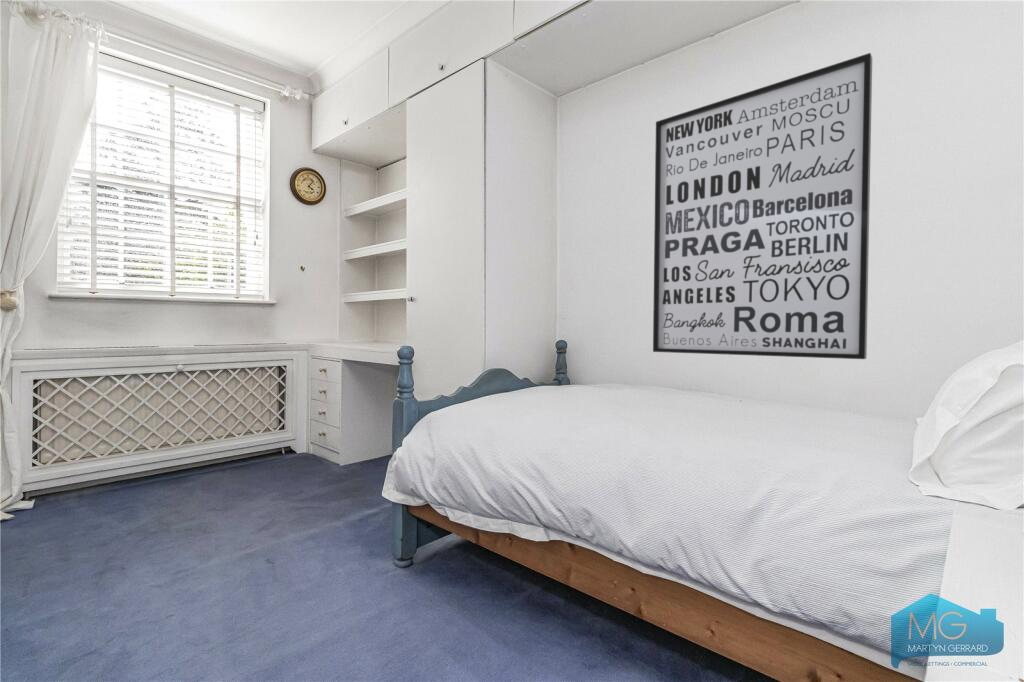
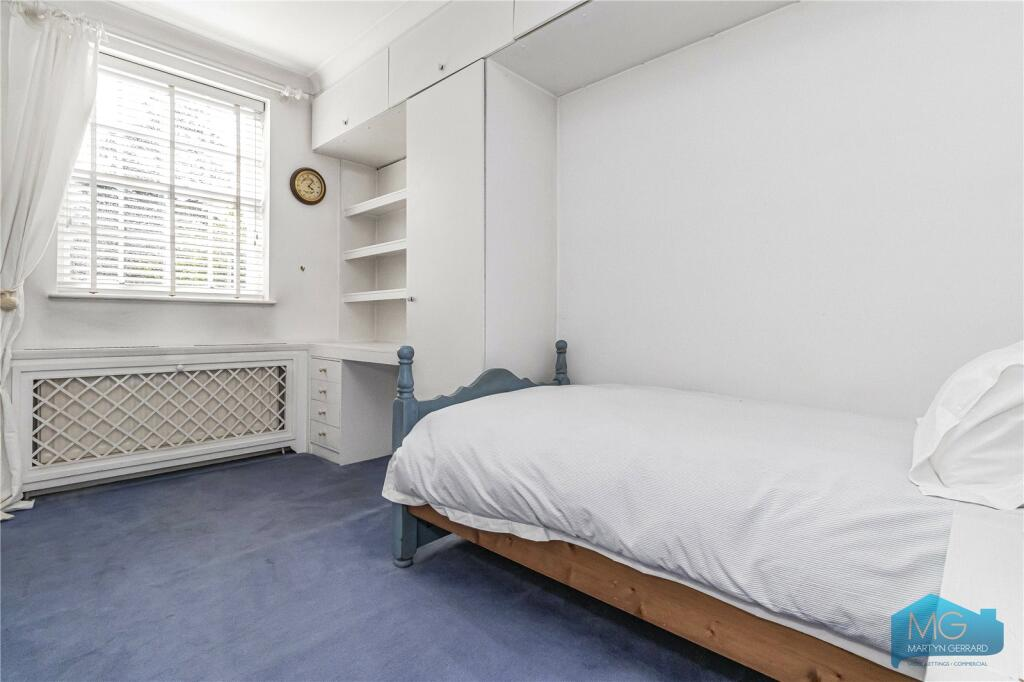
- wall art [652,52,873,360]
